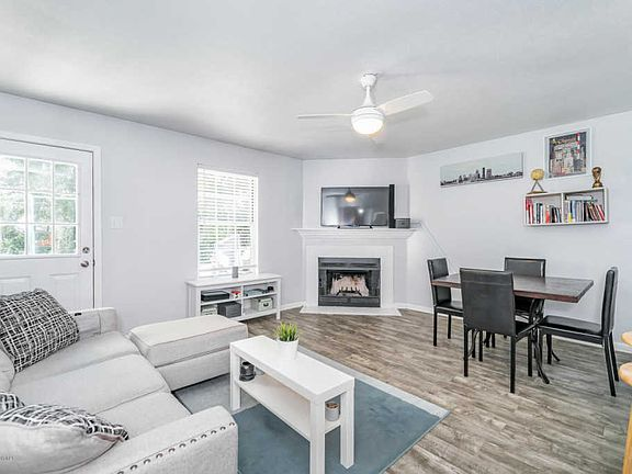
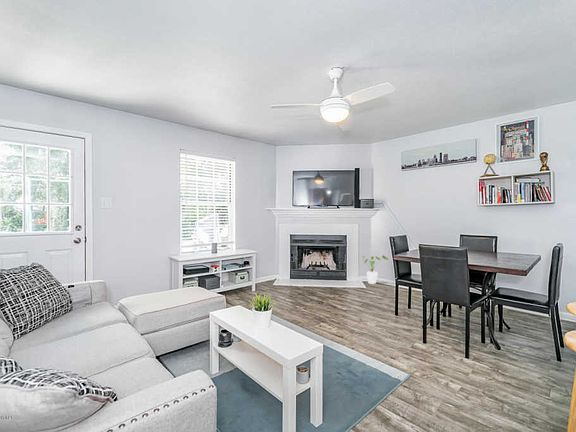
+ house plant [360,254,389,285]
